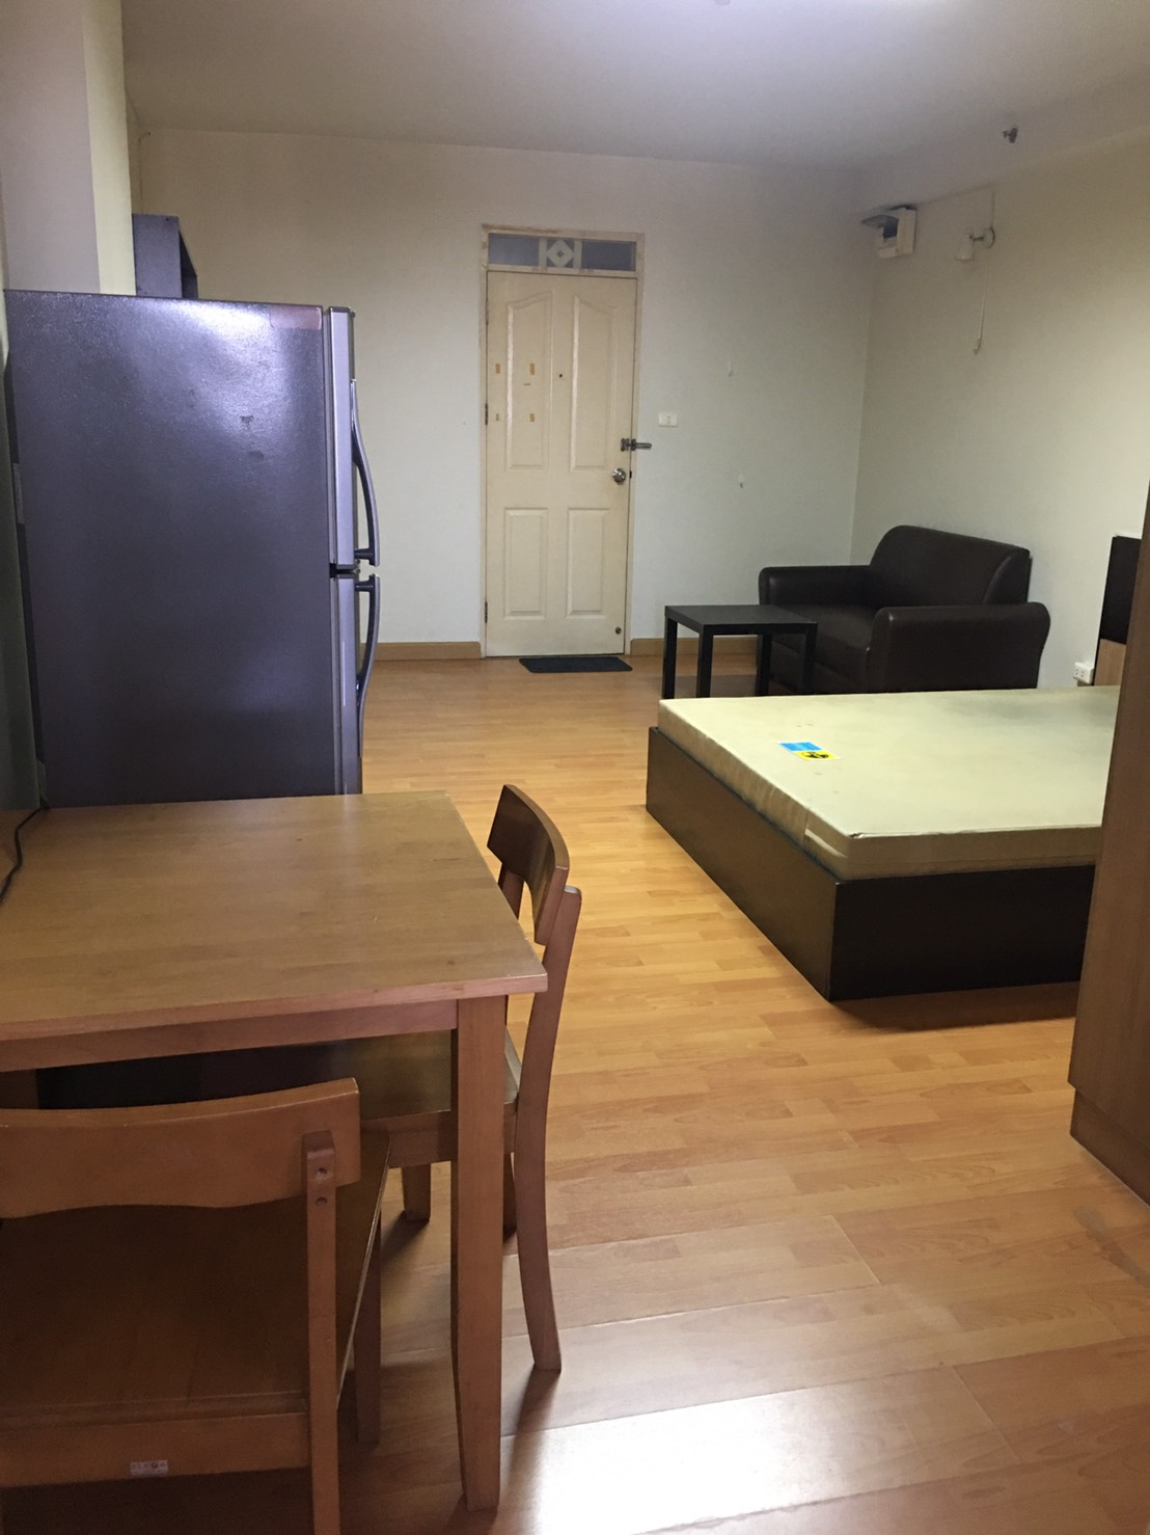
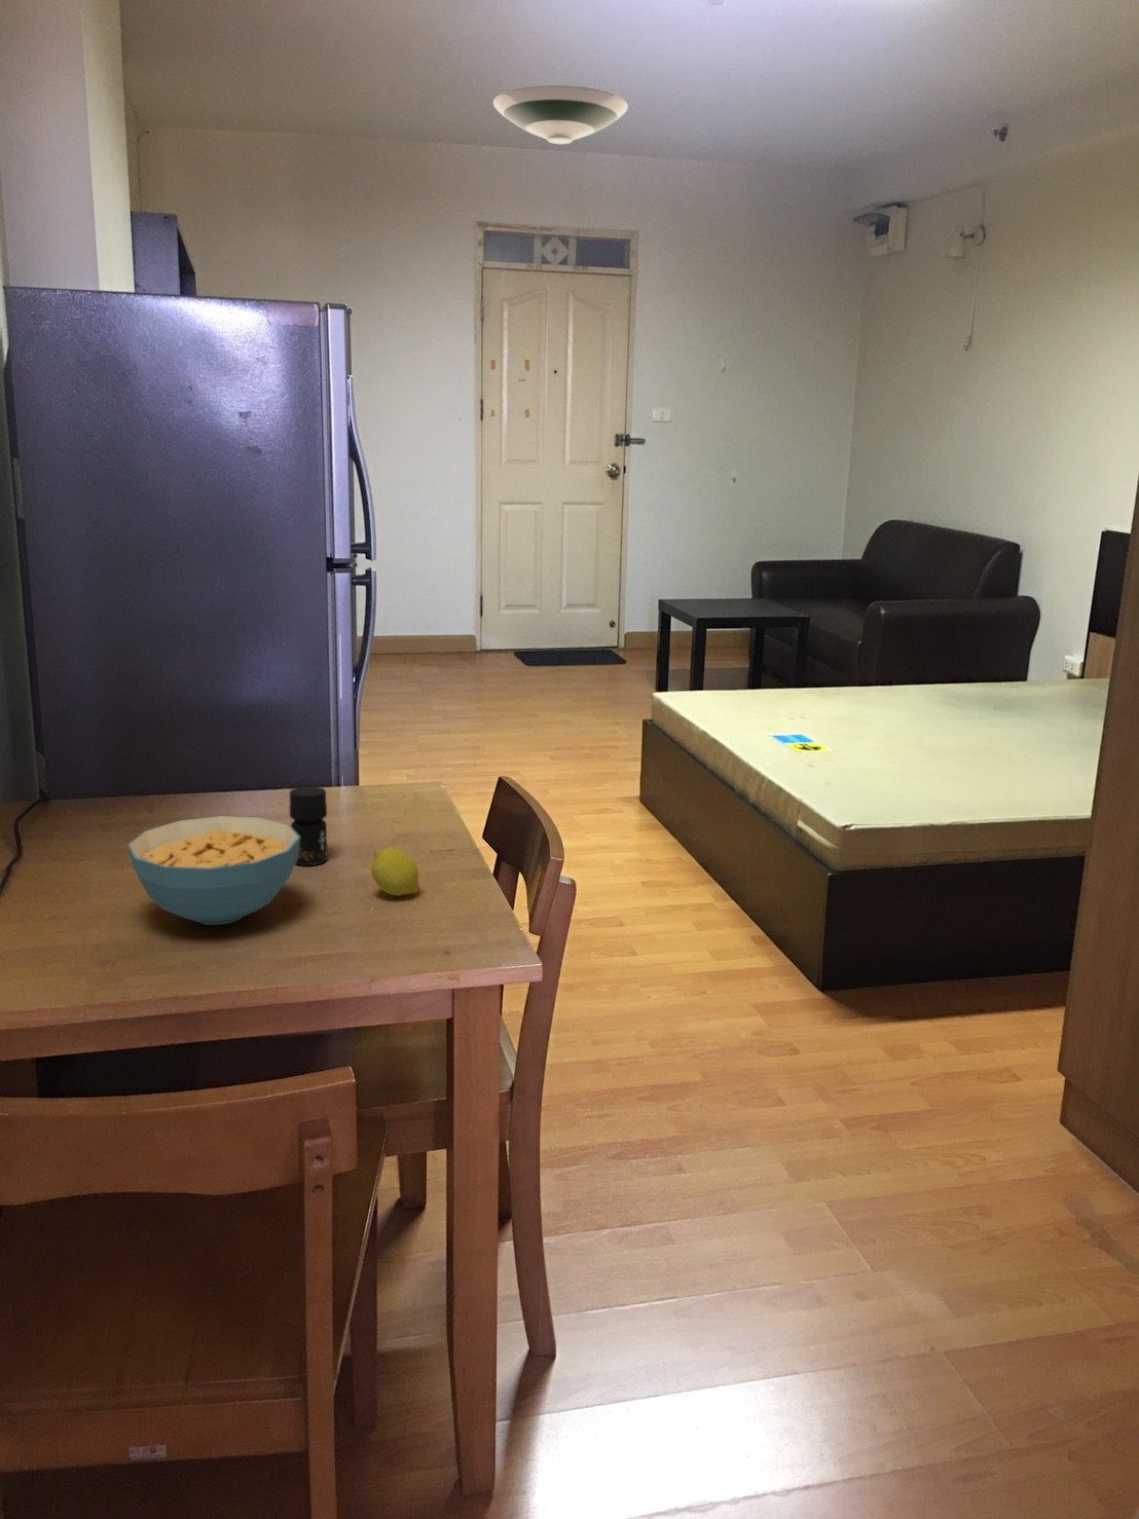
+ jar [288,785,328,866]
+ cereal bowl [127,815,300,926]
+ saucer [493,84,629,145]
+ fruit [370,847,420,897]
